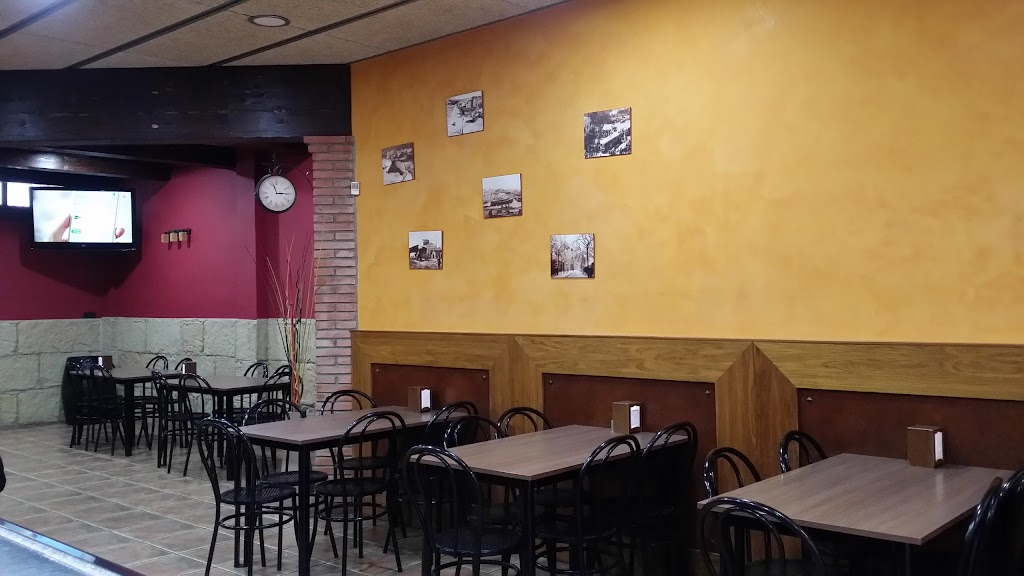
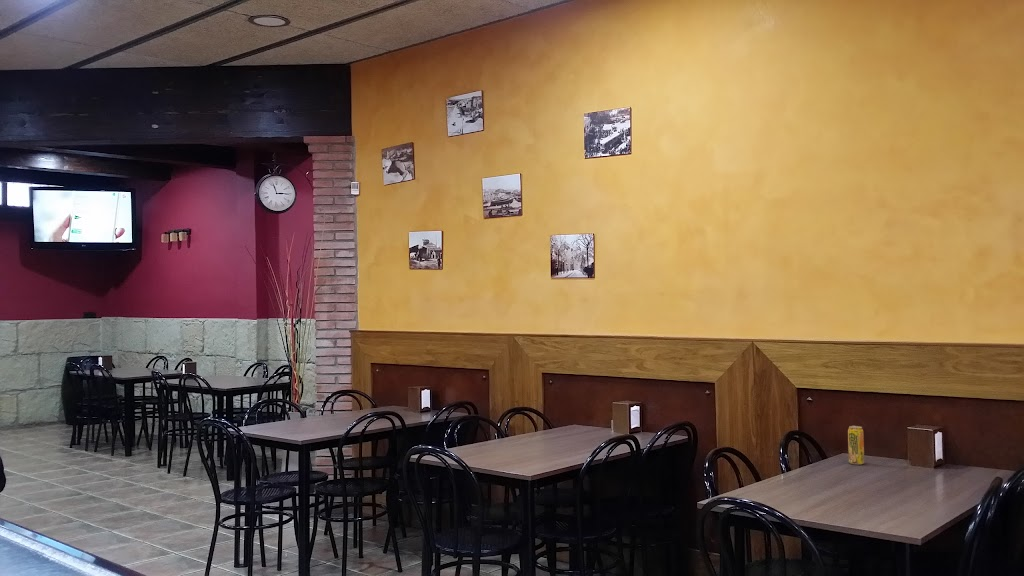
+ beverage can [847,424,865,466]
